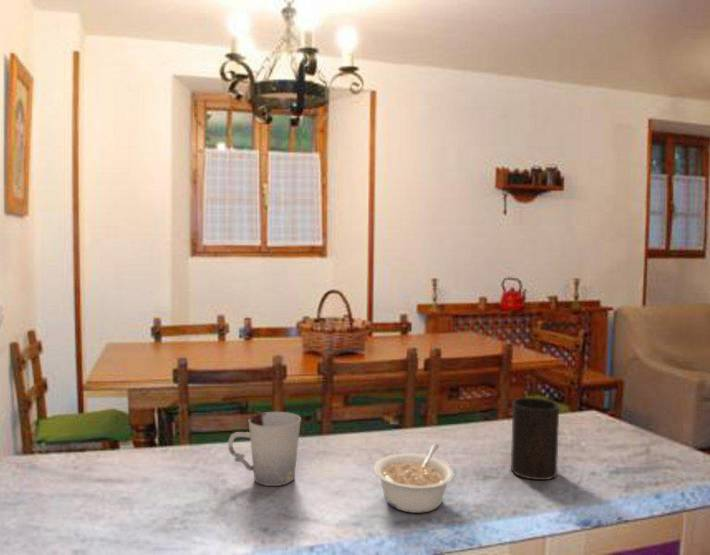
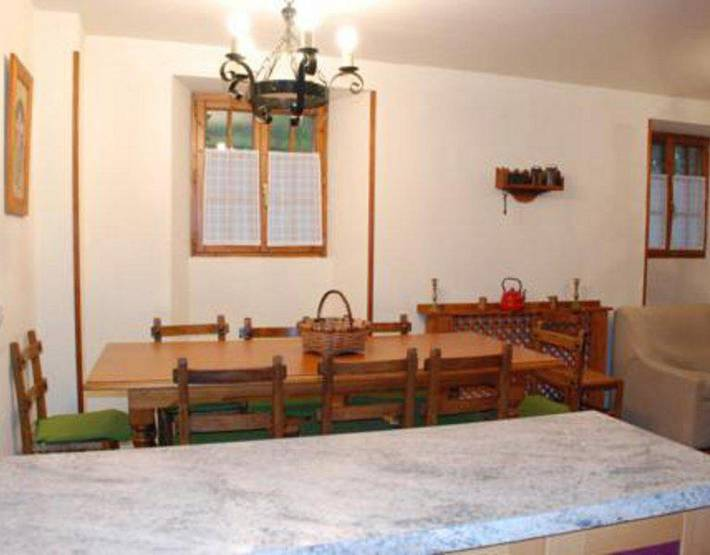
- legume [373,444,456,514]
- cup [227,411,302,487]
- cup [510,397,560,481]
